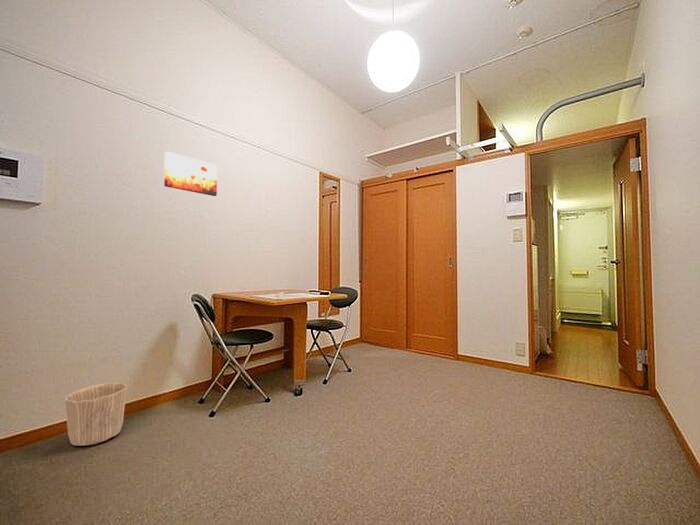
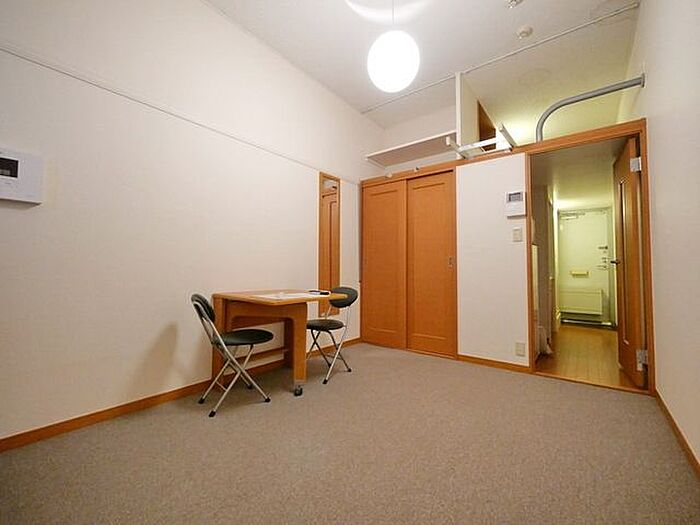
- wall art [163,150,218,197]
- waste basket [64,382,128,447]
